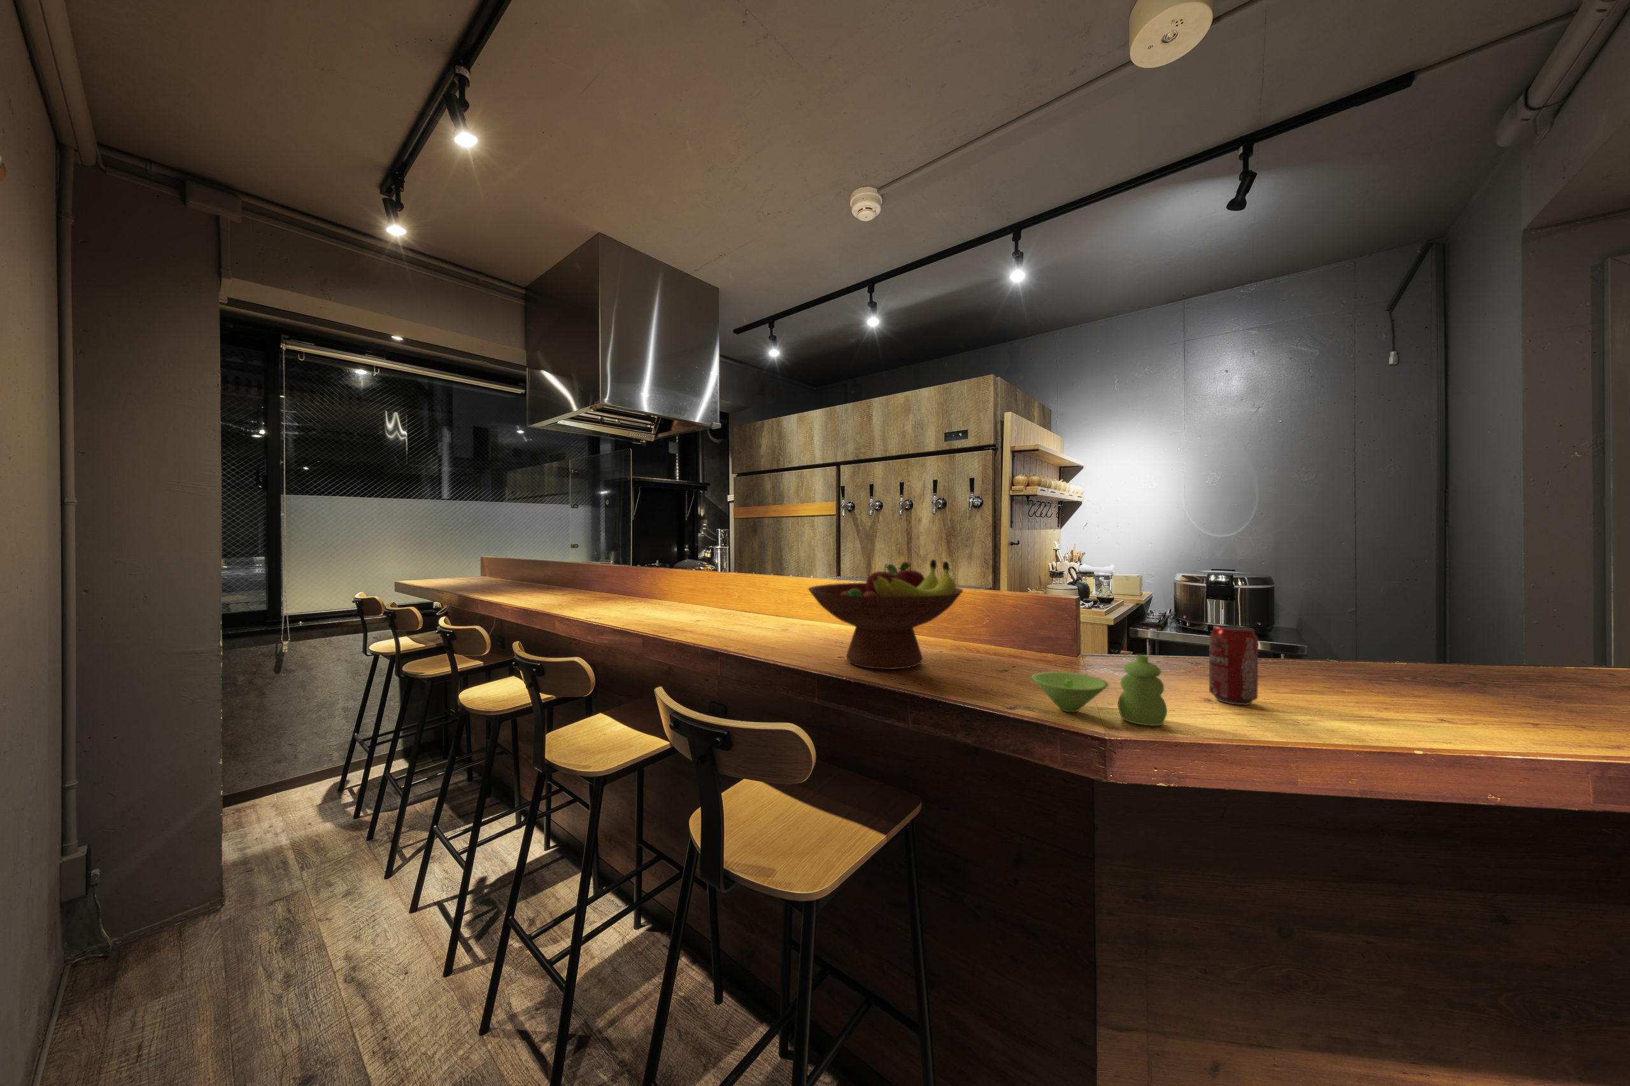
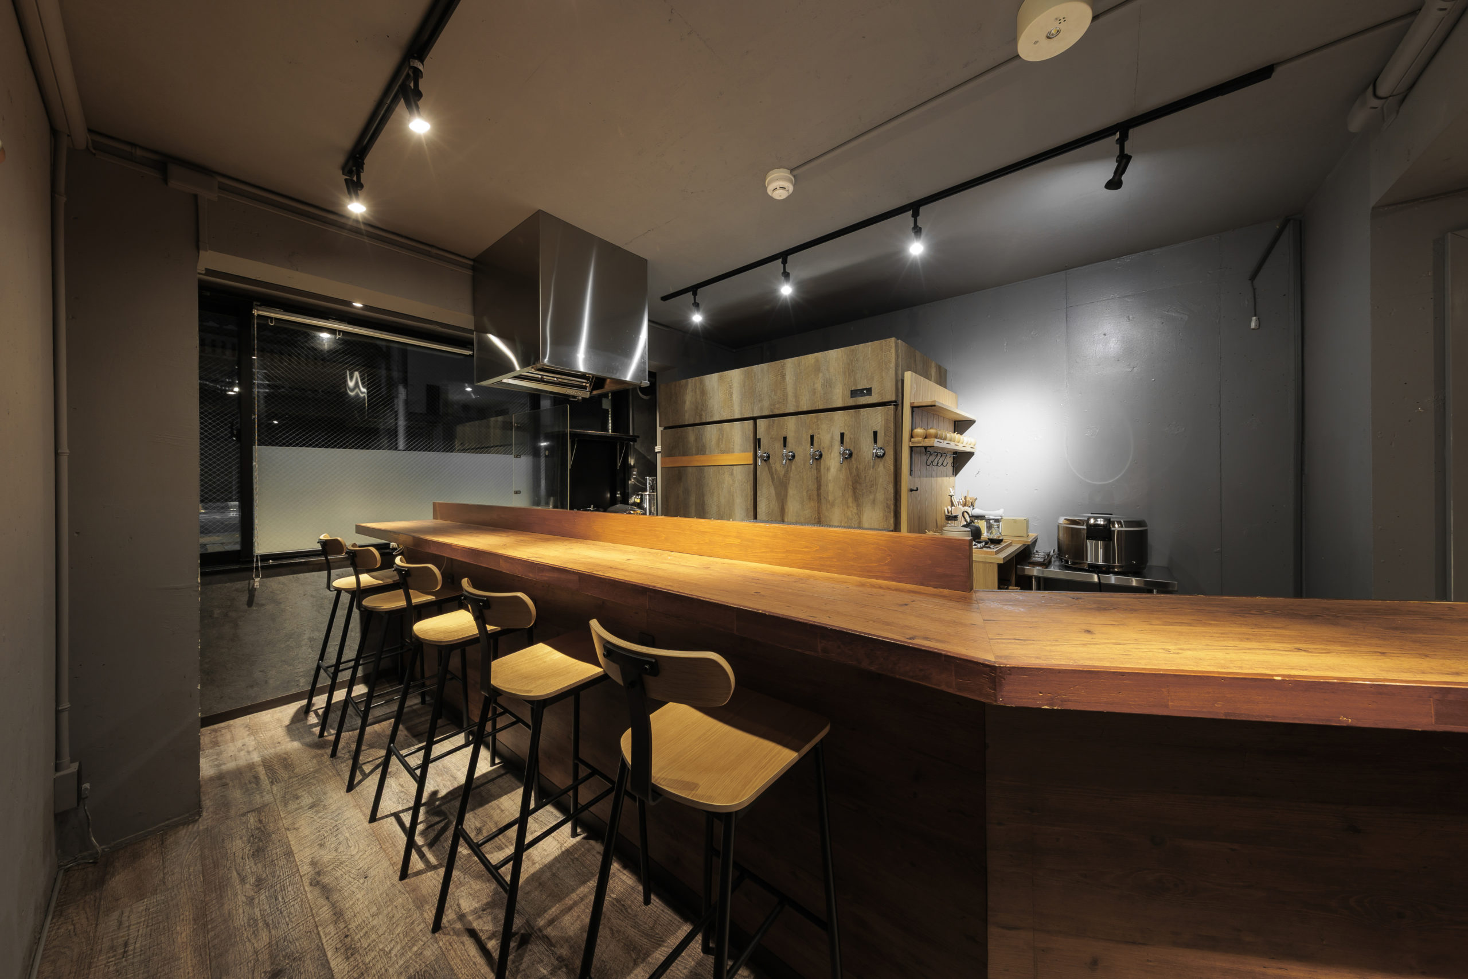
- fruit bowl [808,559,964,670]
- beverage can [1208,624,1259,705]
- condiment set [1030,655,1168,726]
